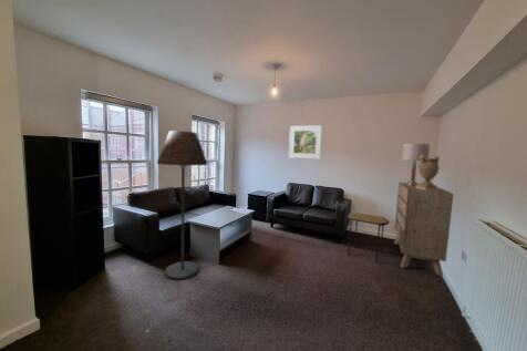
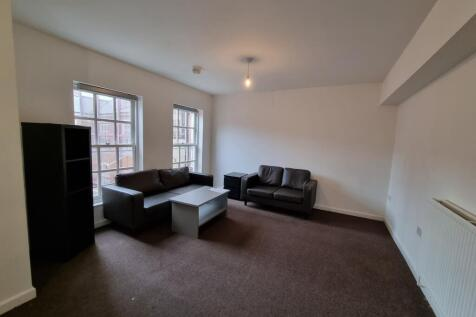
- floor lamp [156,130,209,280]
- side table [347,211,390,264]
- dresser [393,182,454,277]
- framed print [288,124,323,159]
- lamp [401,143,431,186]
- decorative urn [416,155,441,190]
